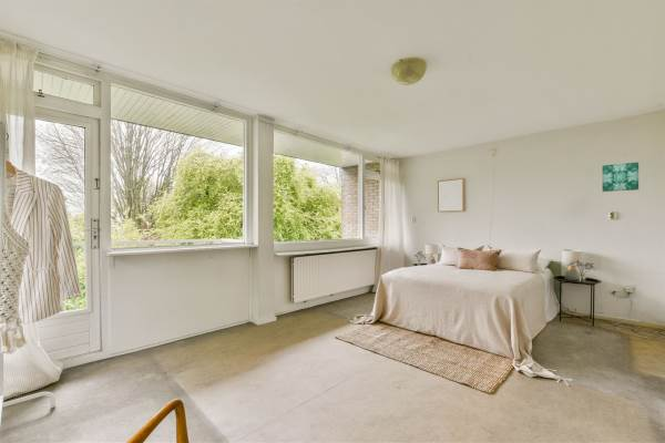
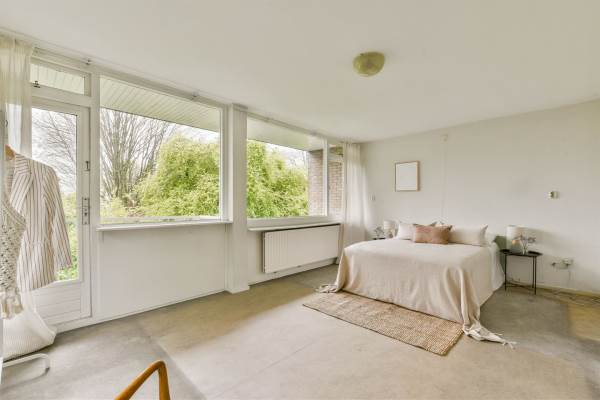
- wall art [602,162,640,193]
